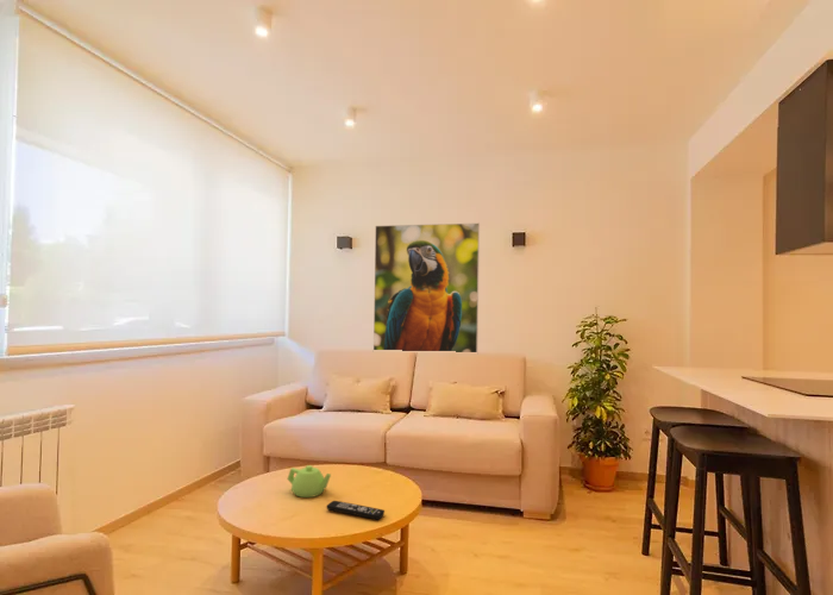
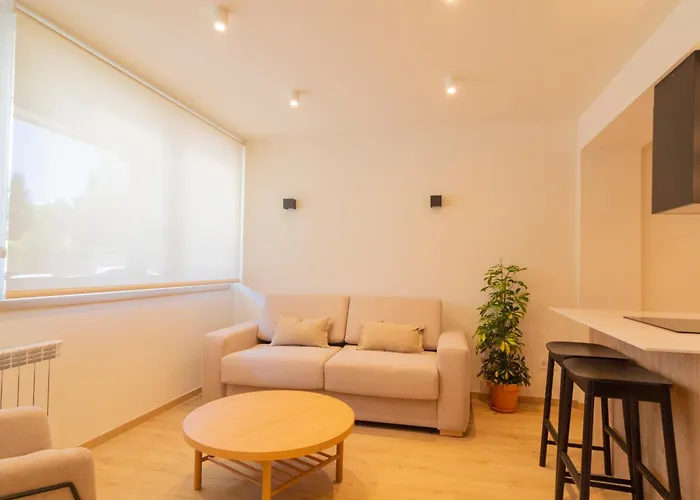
- remote control [325,500,386,521]
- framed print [372,221,481,353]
- teapot [286,464,332,499]
